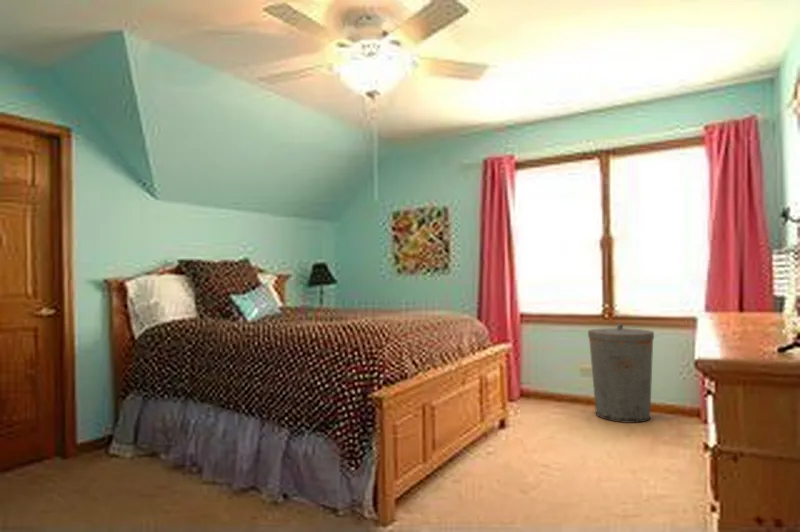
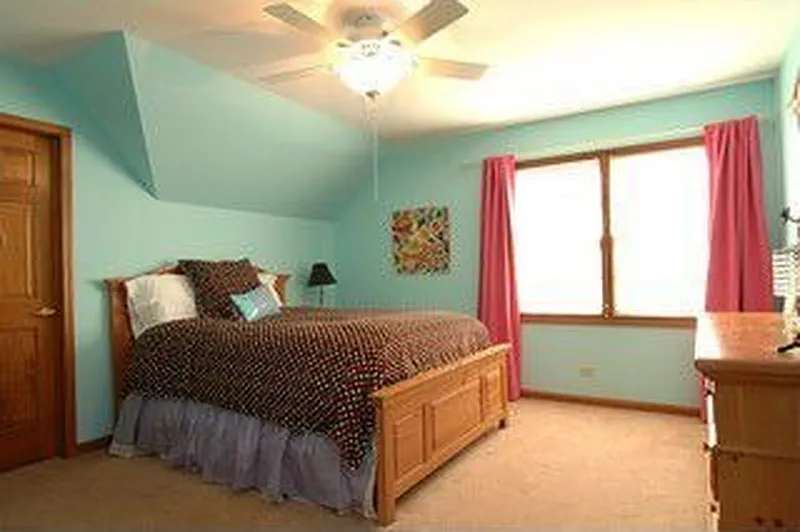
- trash can [587,323,655,424]
